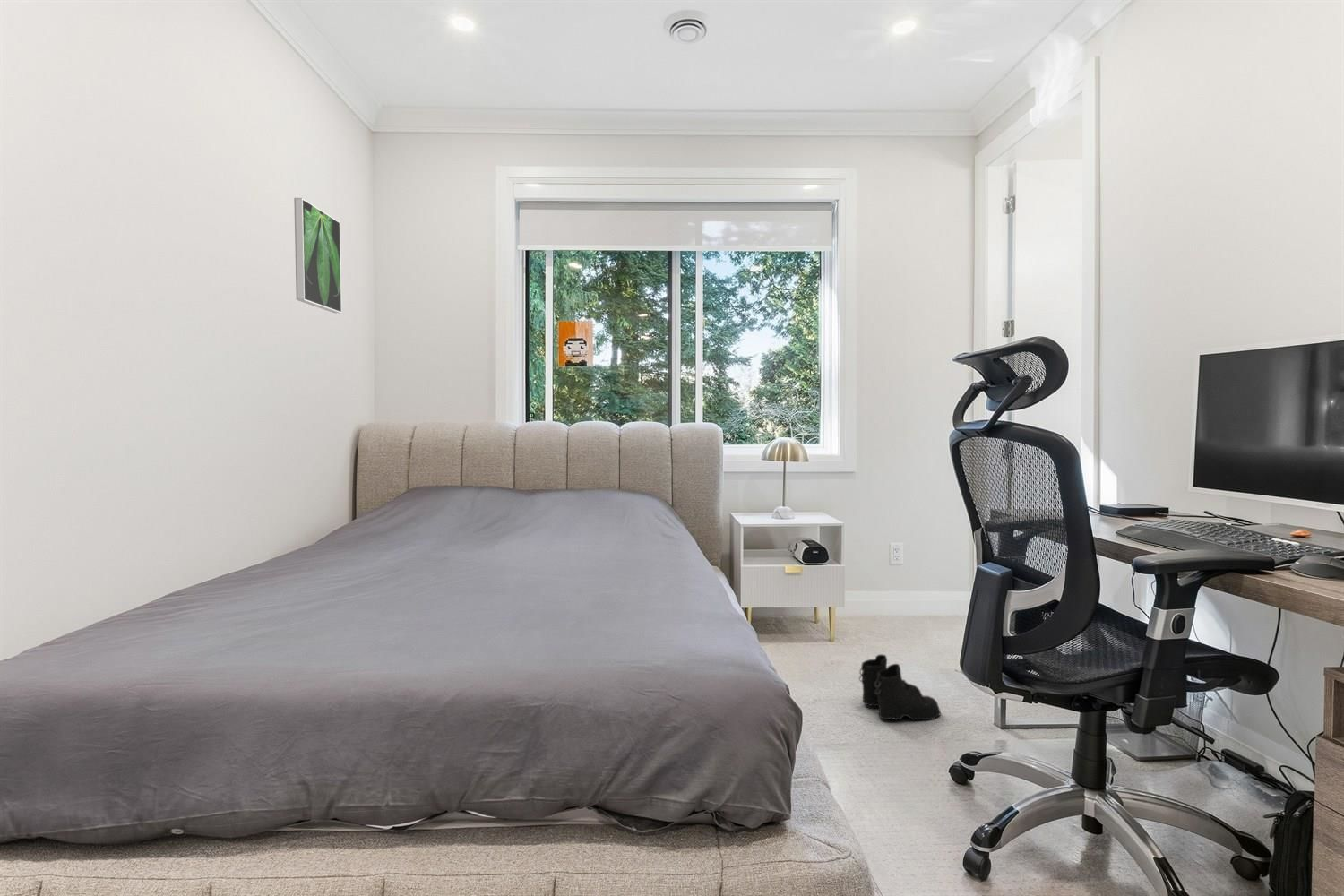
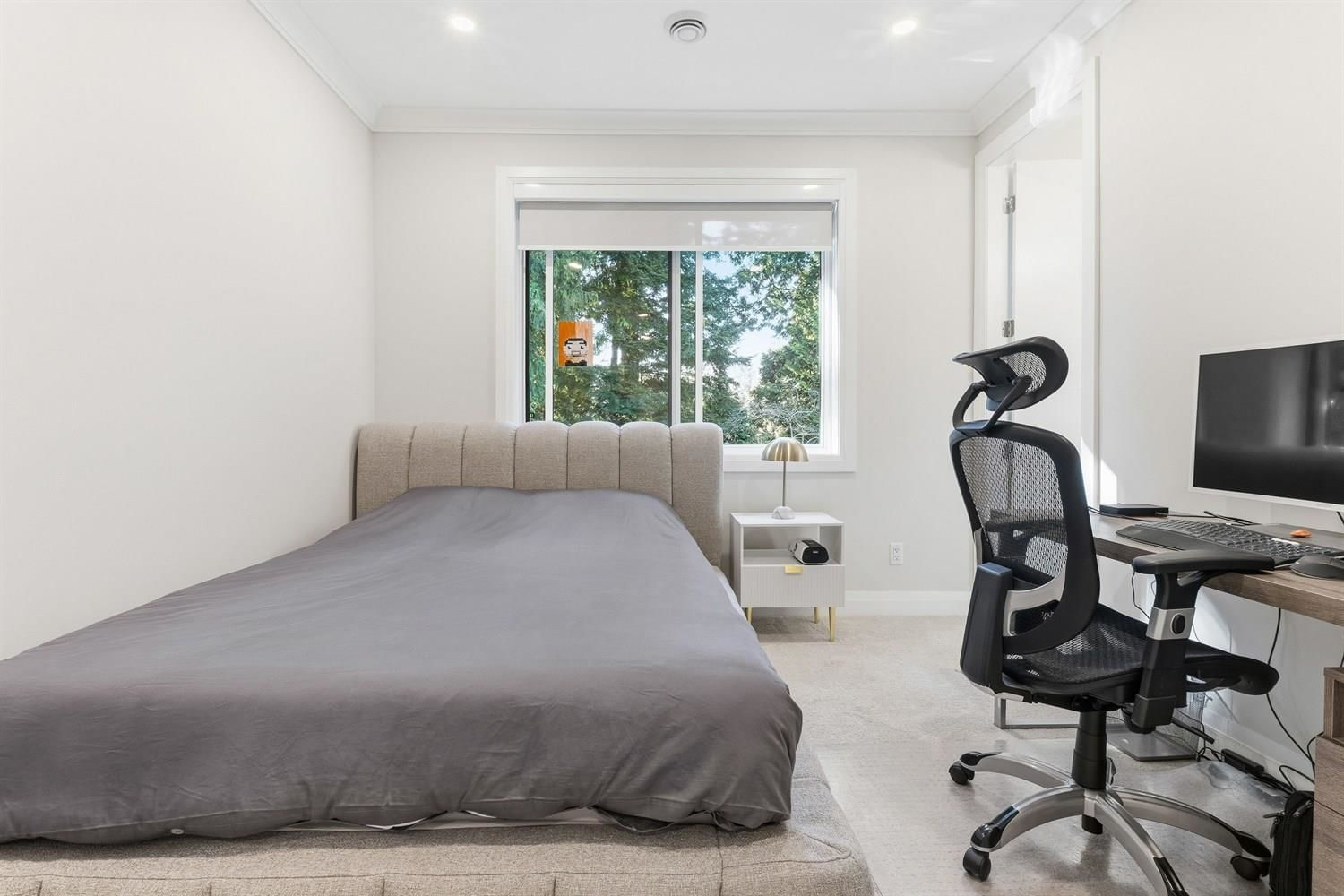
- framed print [293,197,342,314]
- boots [858,653,942,721]
